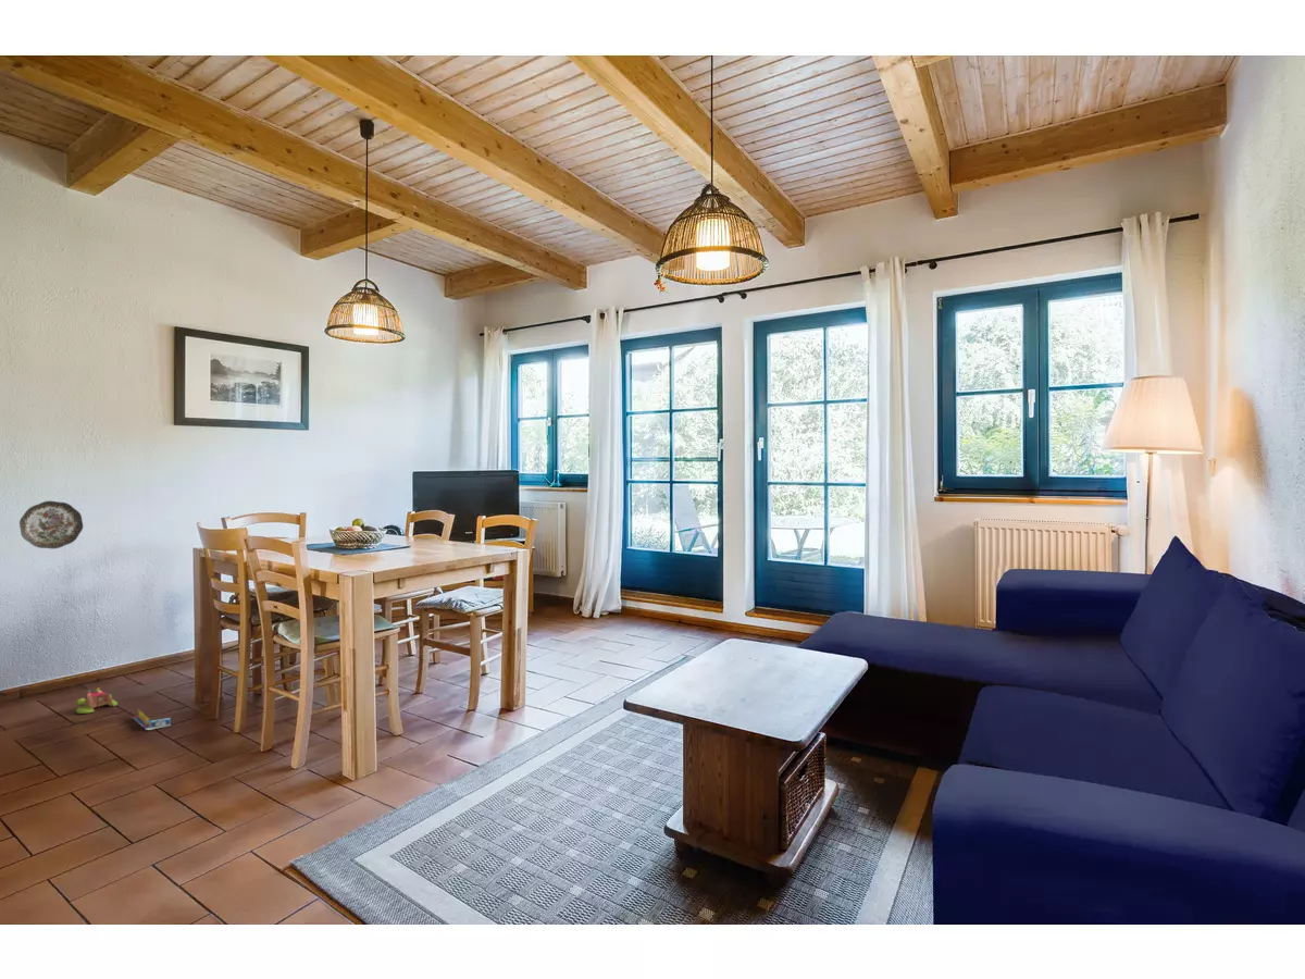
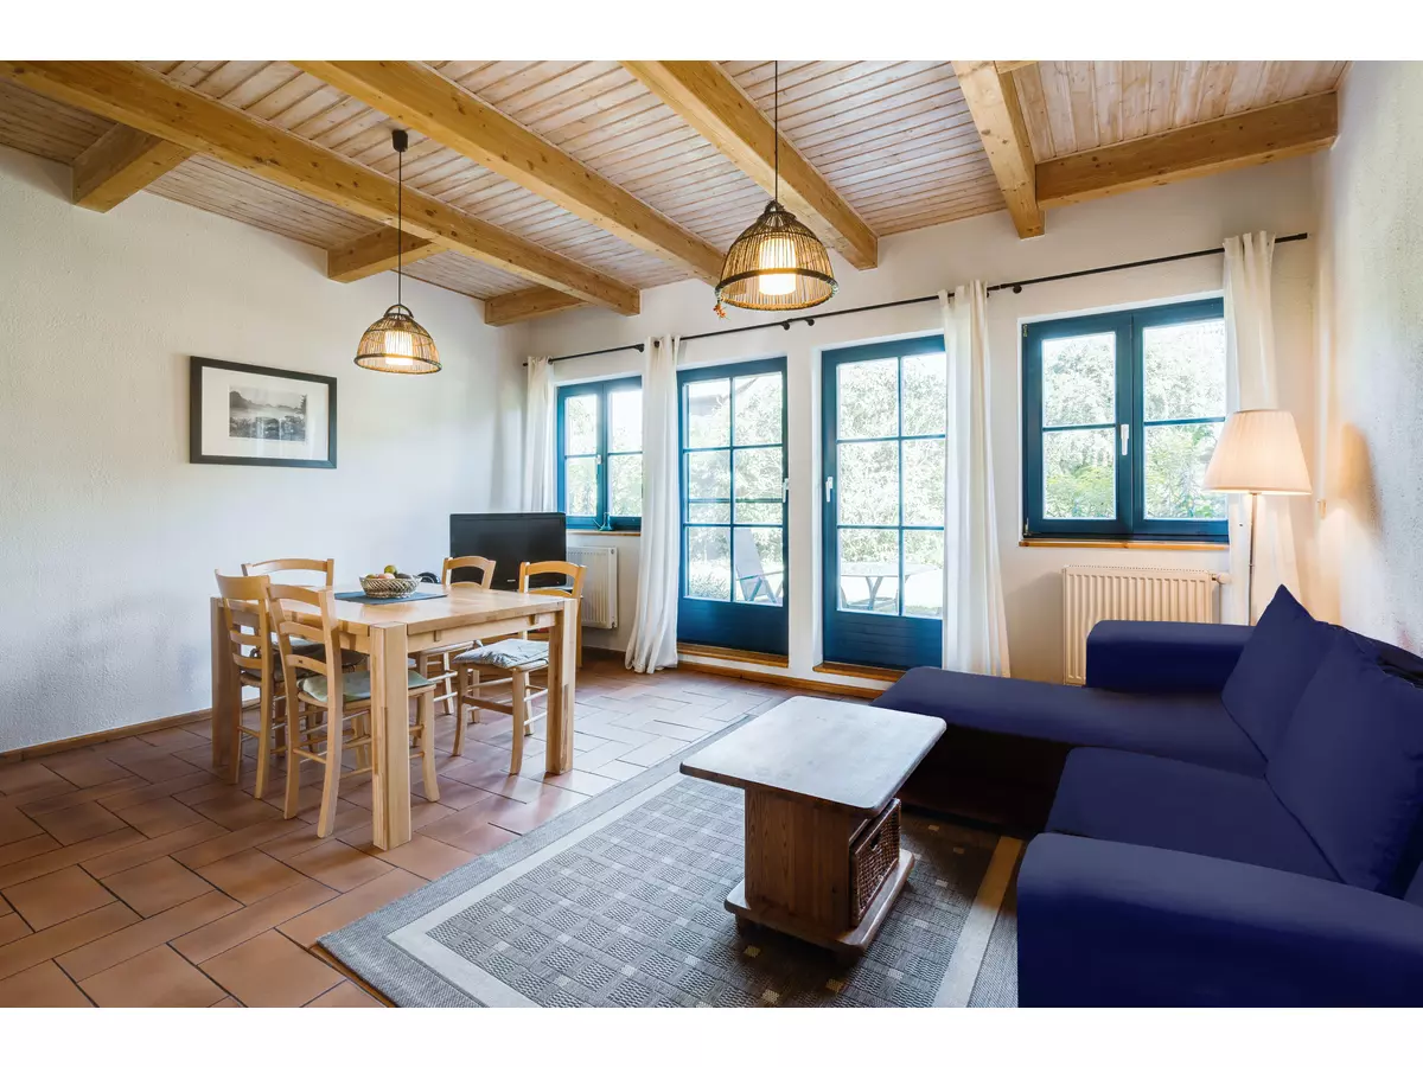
- architectural model [133,708,172,731]
- toy house [75,687,119,715]
- decorative plate [18,500,84,549]
